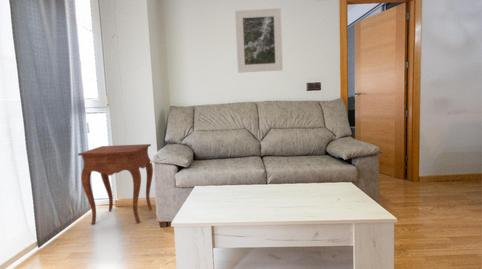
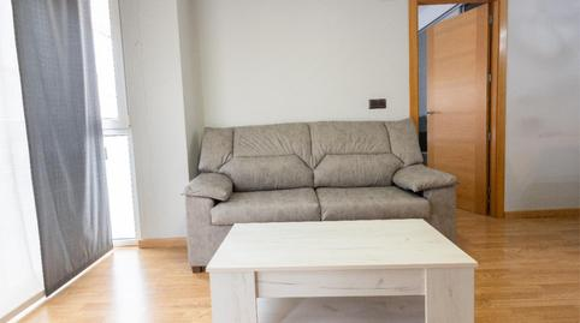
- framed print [234,7,284,74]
- side table [77,143,154,226]
